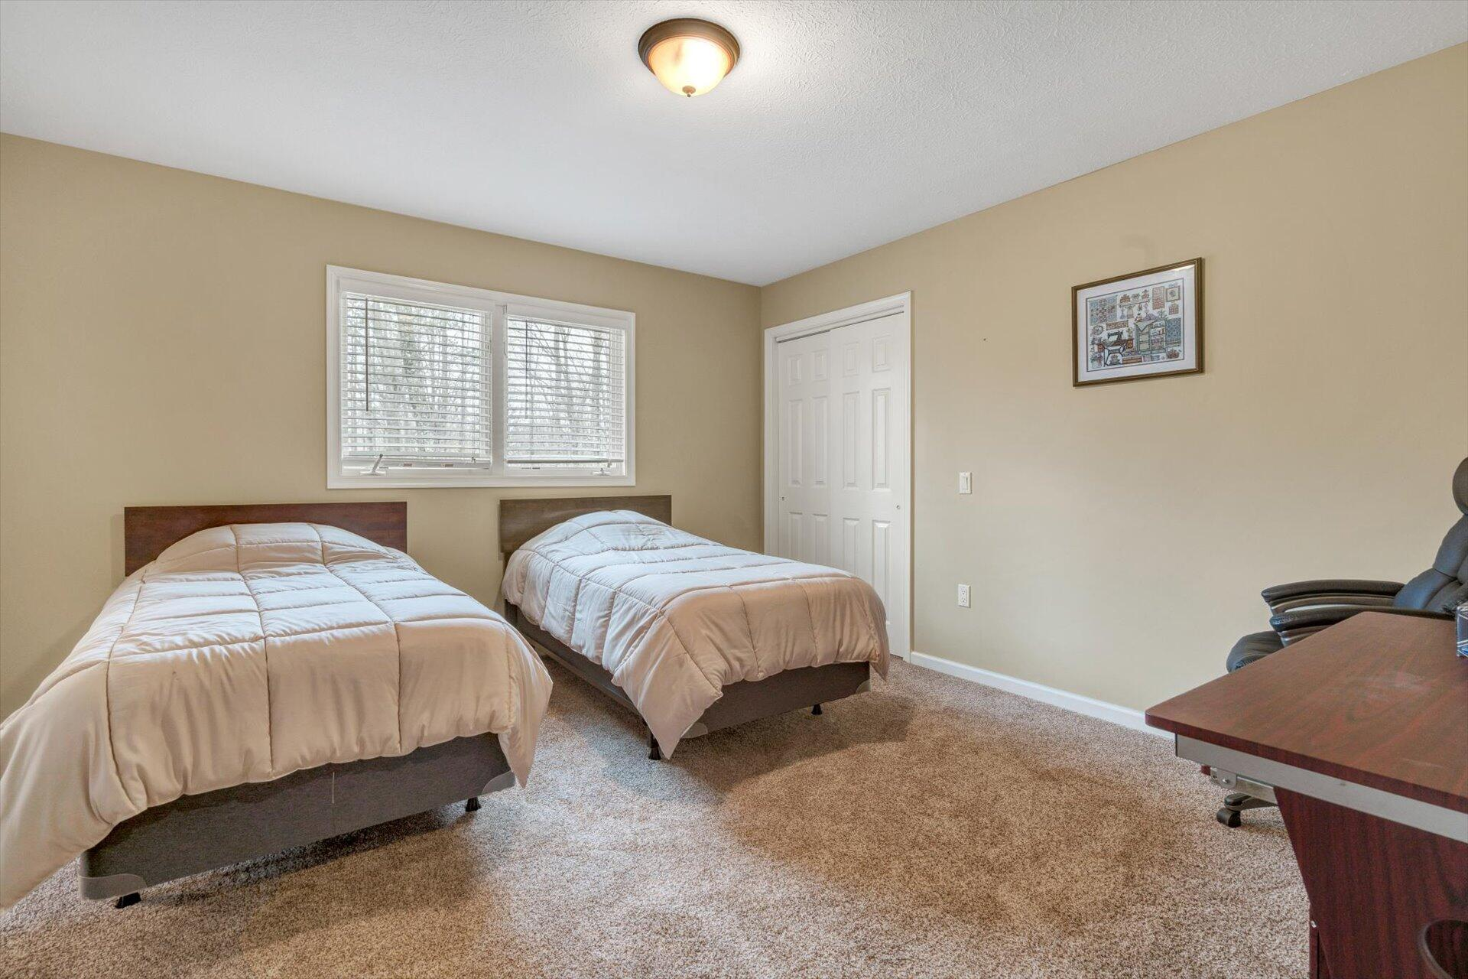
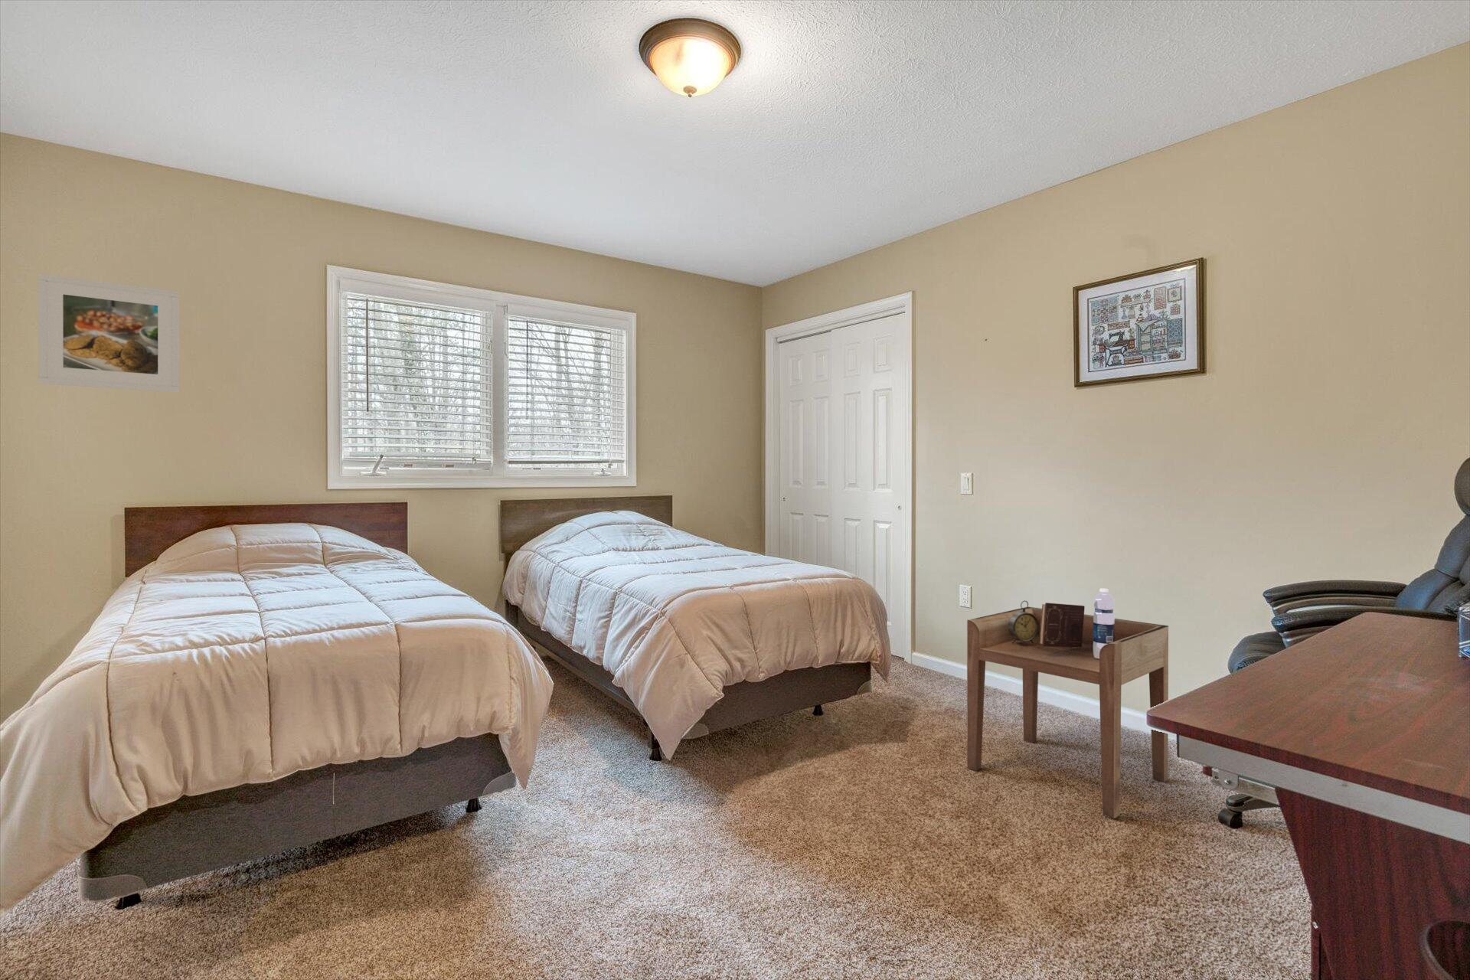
+ water bottle [1093,588,1116,658]
+ alarm clock [1007,600,1039,643]
+ side table [966,606,1169,819]
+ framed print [37,272,180,394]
+ book [1039,602,1086,650]
